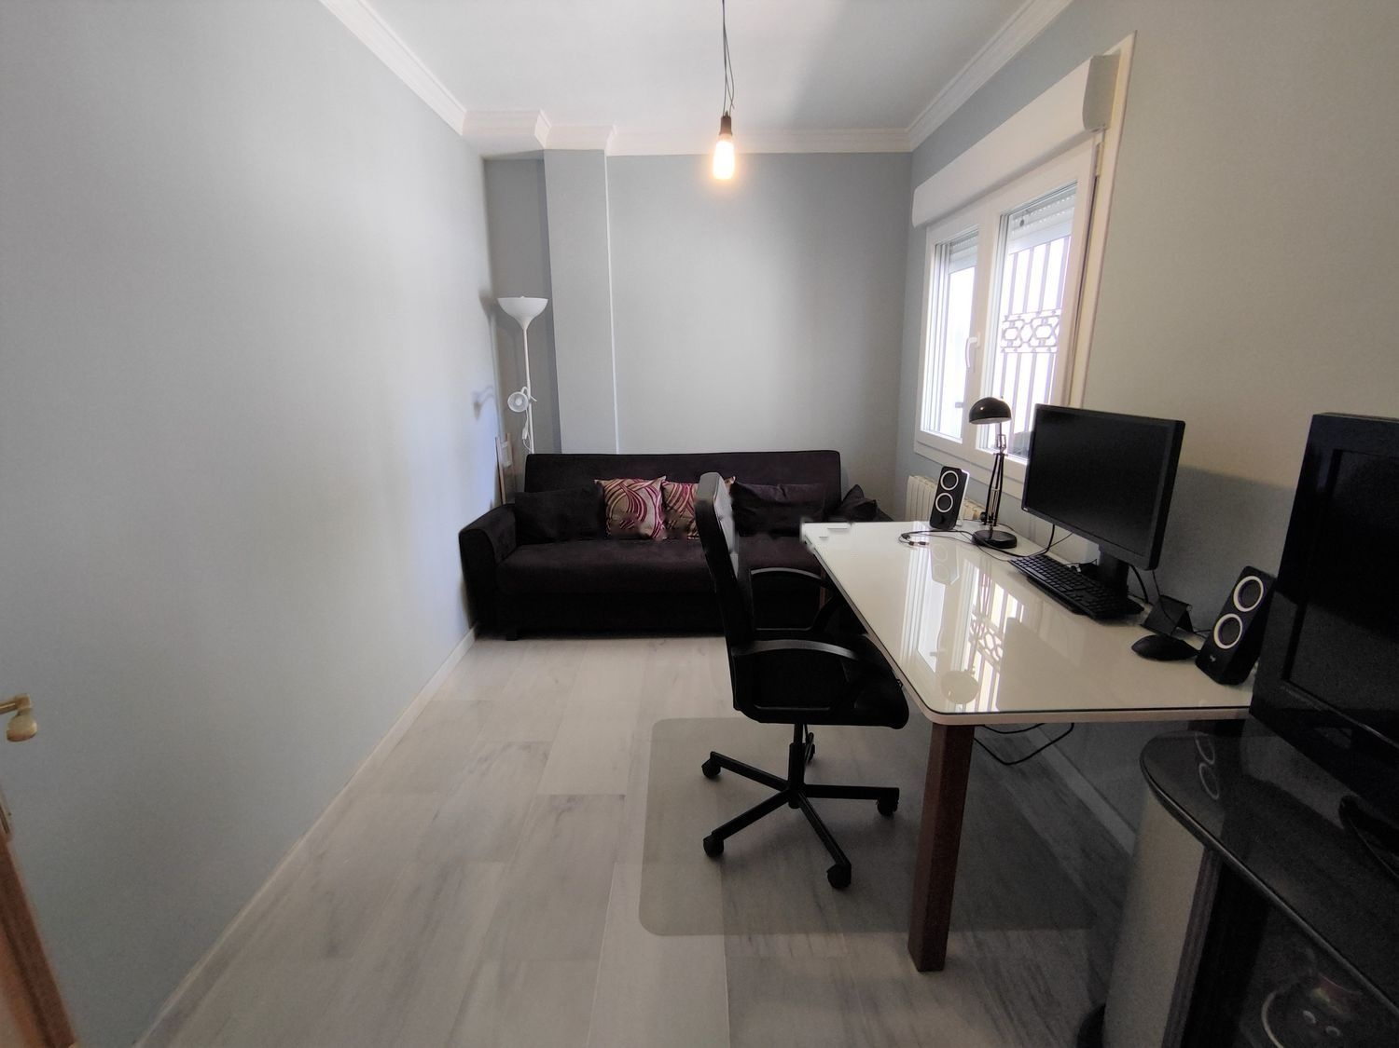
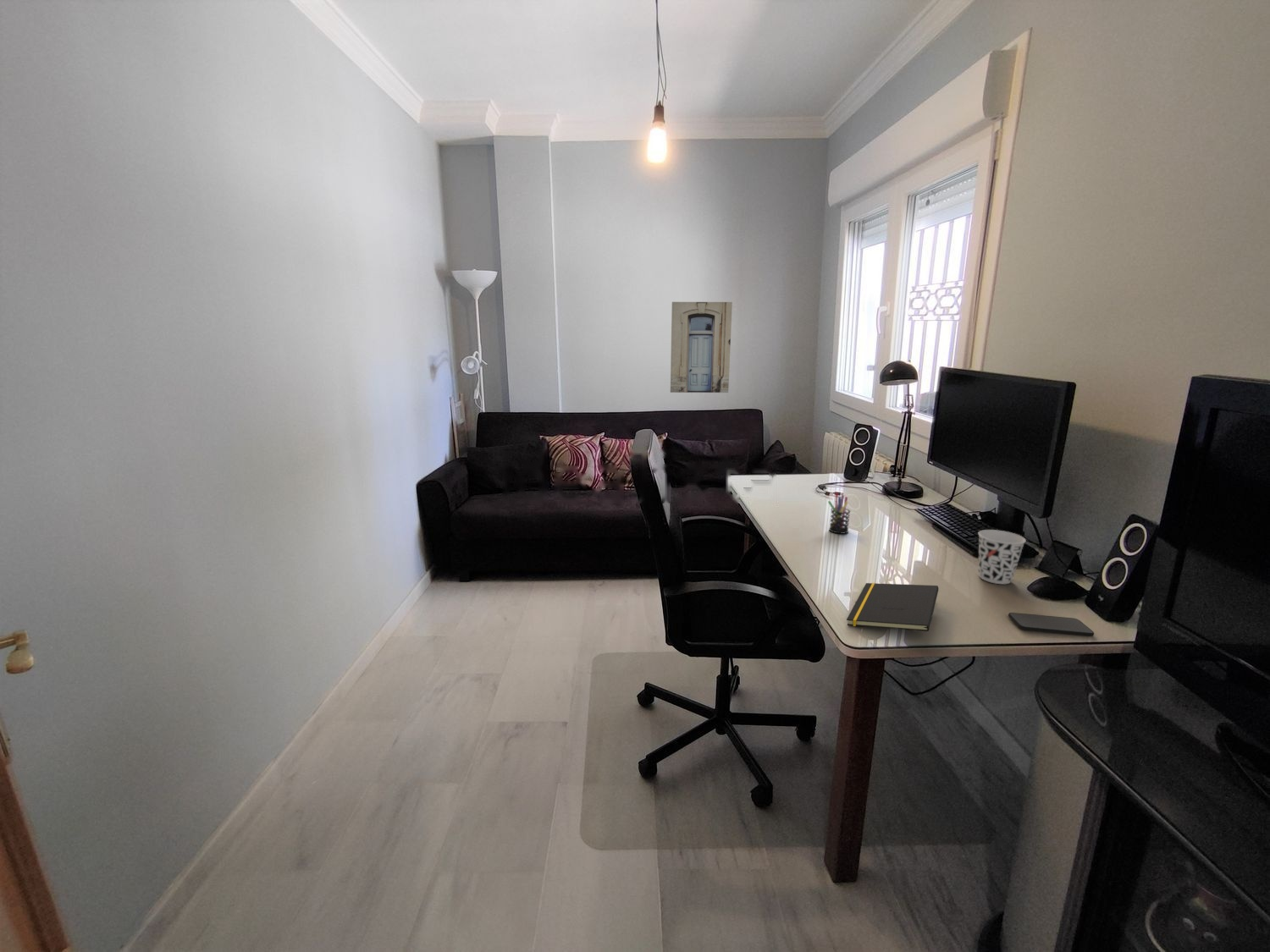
+ wall art [670,301,733,393]
+ pen holder [827,492,851,535]
+ smartphone [1008,612,1095,637]
+ cup [977,529,1027,585]
+ notepad [846,582,939,632]
